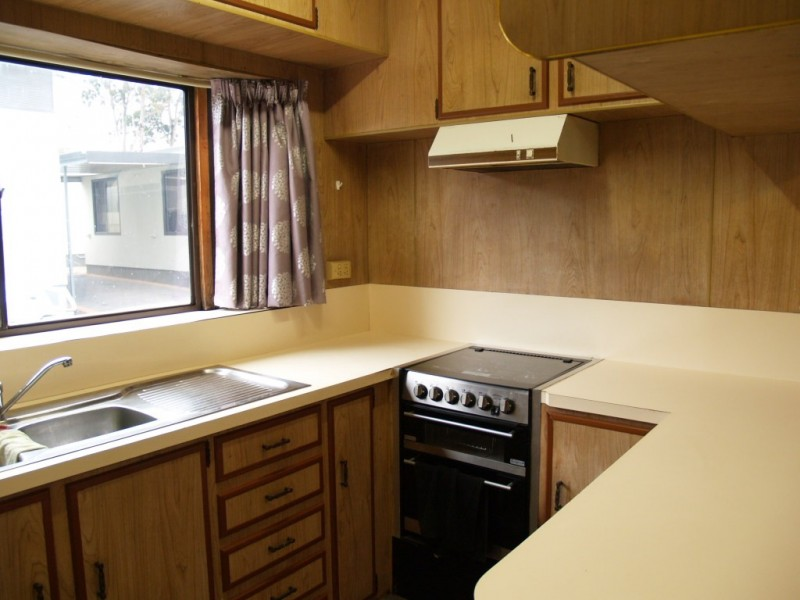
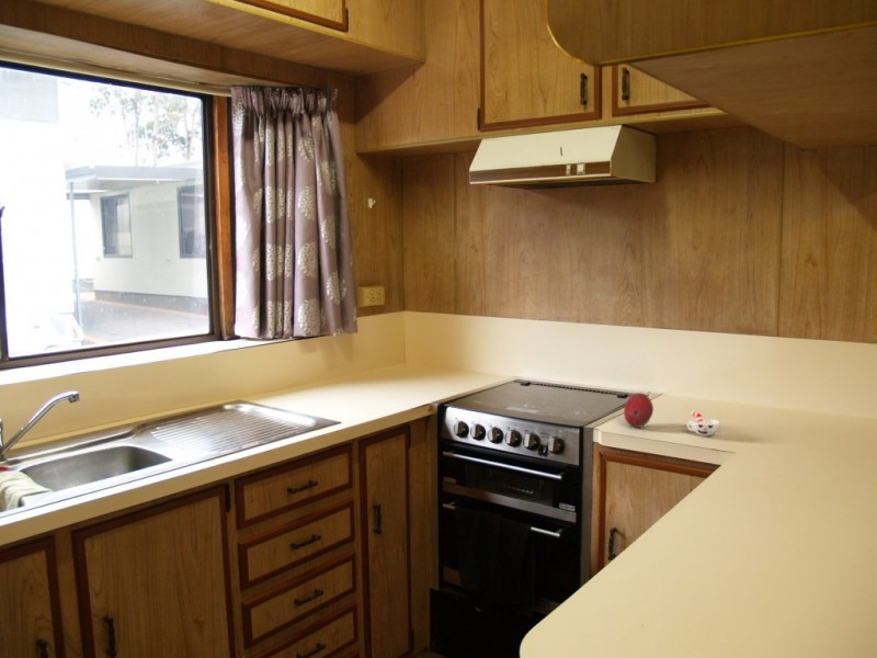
+ fruit [623,393,654,429]
+ cup [686,410,721,438]
